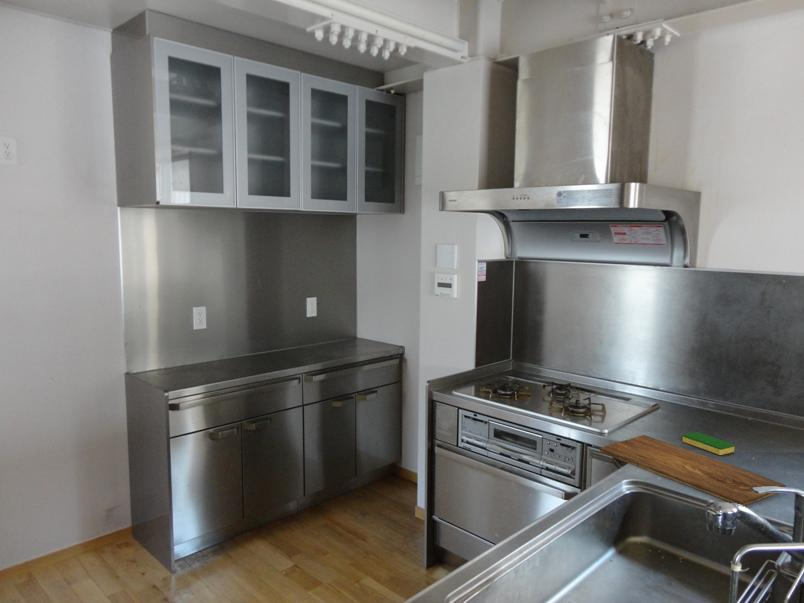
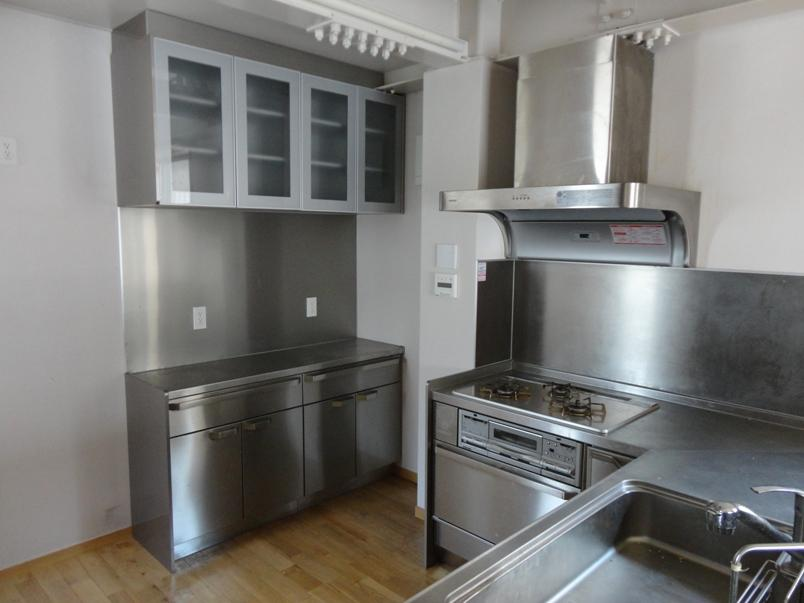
- cutting board [599,434,787,507]
- dish sponge [682,431,735,456]
